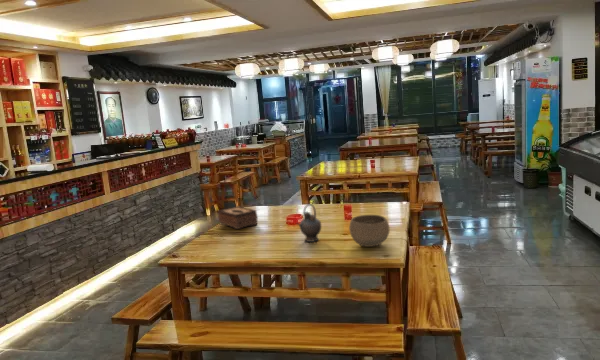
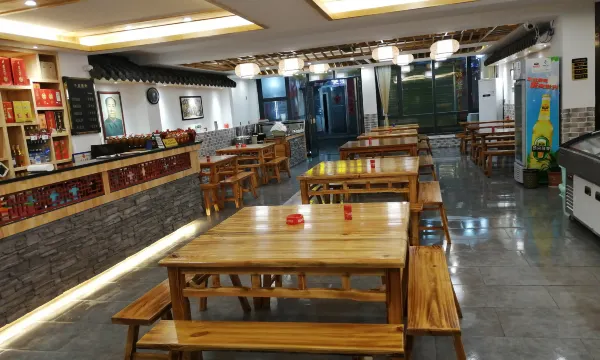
- tissue box [218,205,259,230]
- bowl [348,214,390,248]
- teapot [295,203,322,243]
